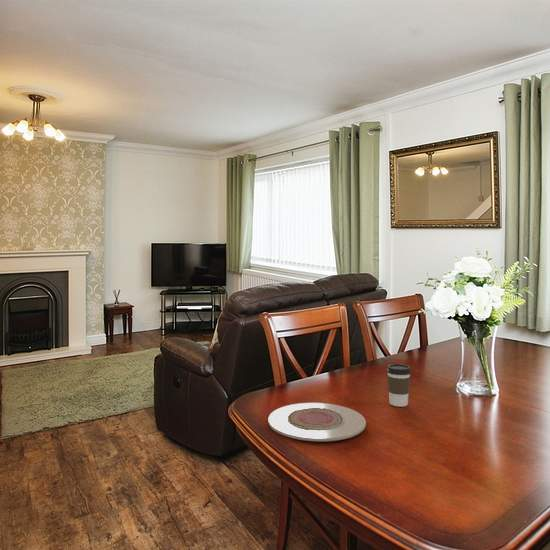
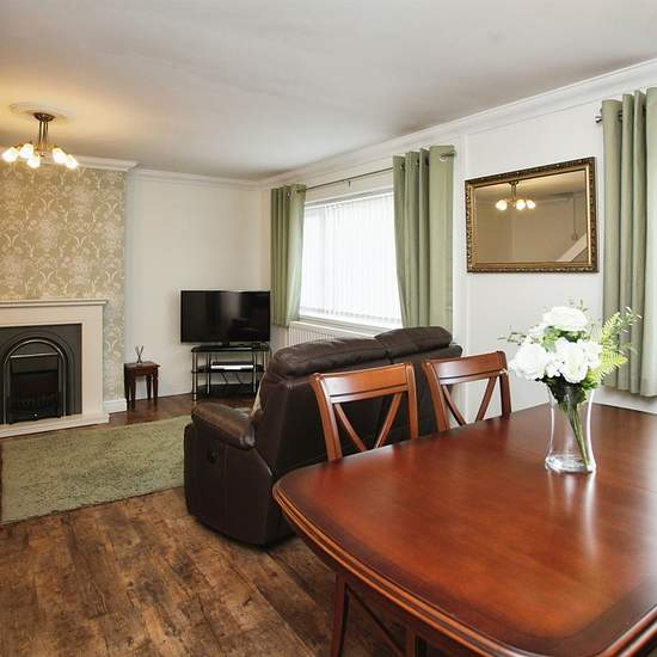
- plate [267,402,367,442]
- coffee cup [386,363,412,407]
